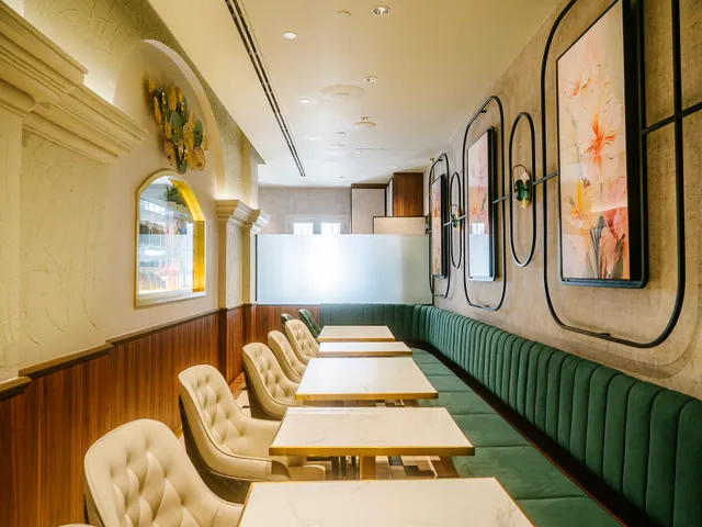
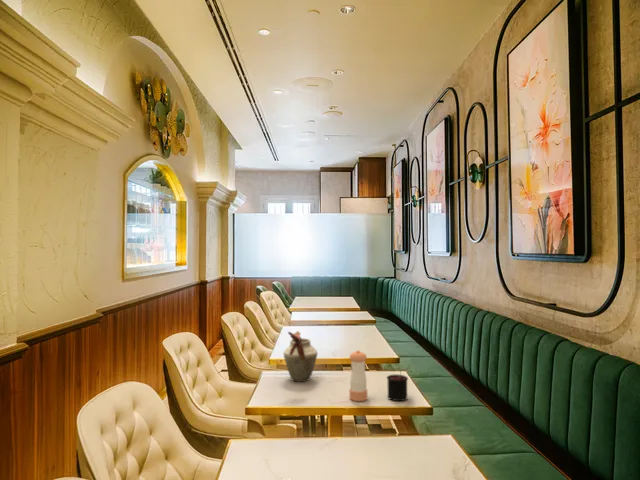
+ vase [283,330,318,383]
+ pepper shaker [349,349,368,402]
+ candle [386,369,409,402]
